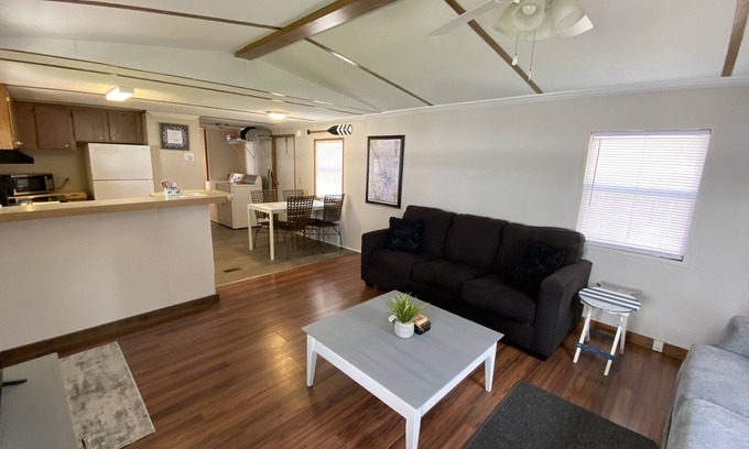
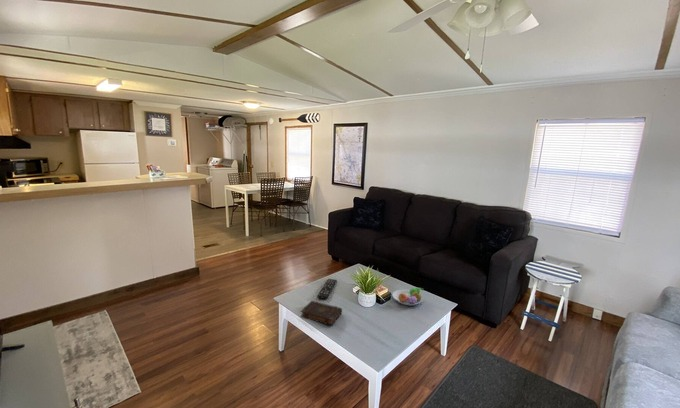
+ book [299,300,343,327]
+ remote control [316,278,338,300]
+ fruit bowl [391,287,424,306]
